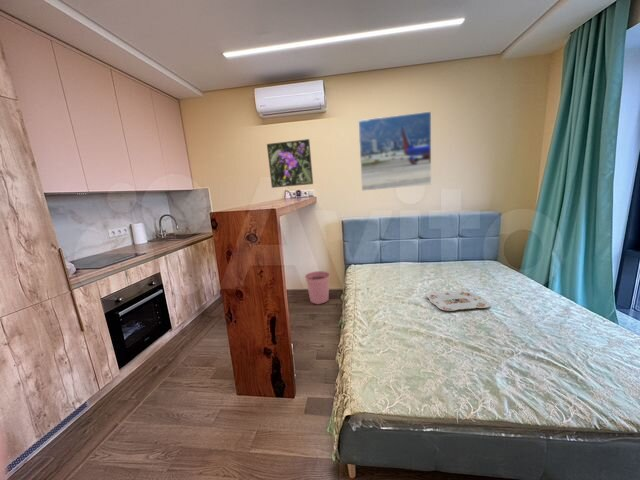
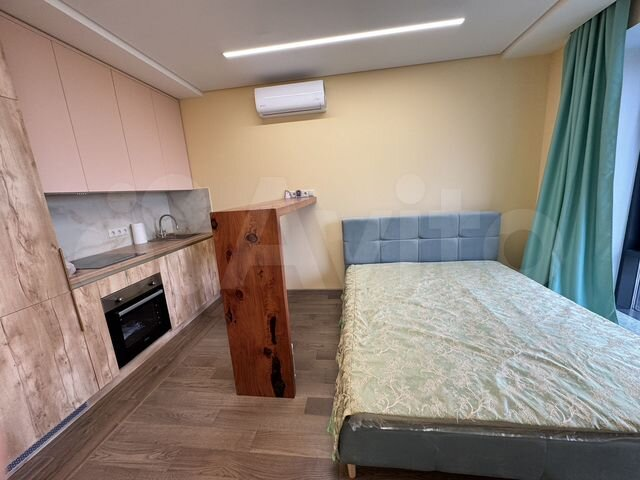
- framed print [357,110,432,192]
- serving tray [426,289,491,312]
- plant pot [304,270,331,305]
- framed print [266,138,314,189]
